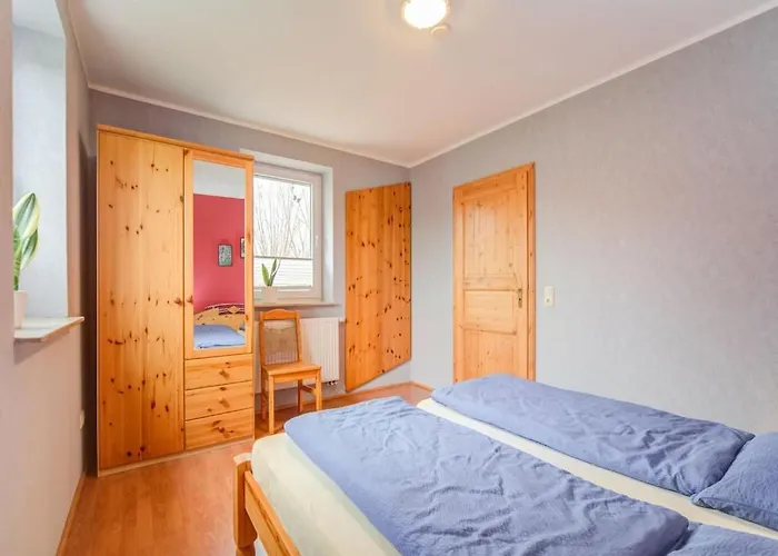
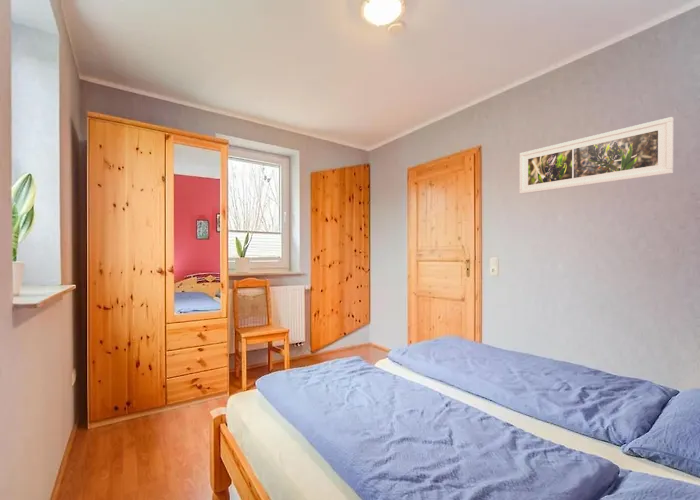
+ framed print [519,116,674,195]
